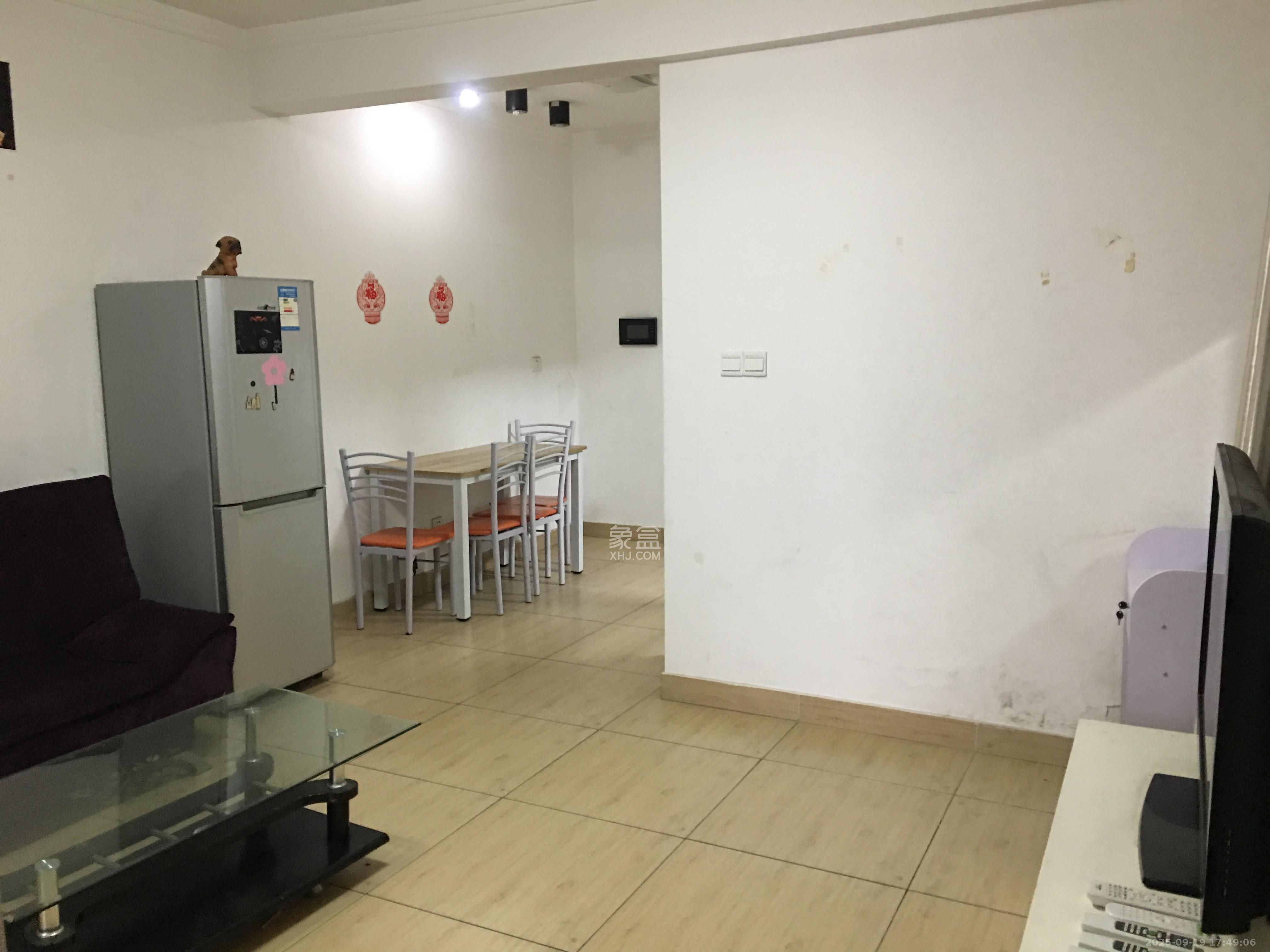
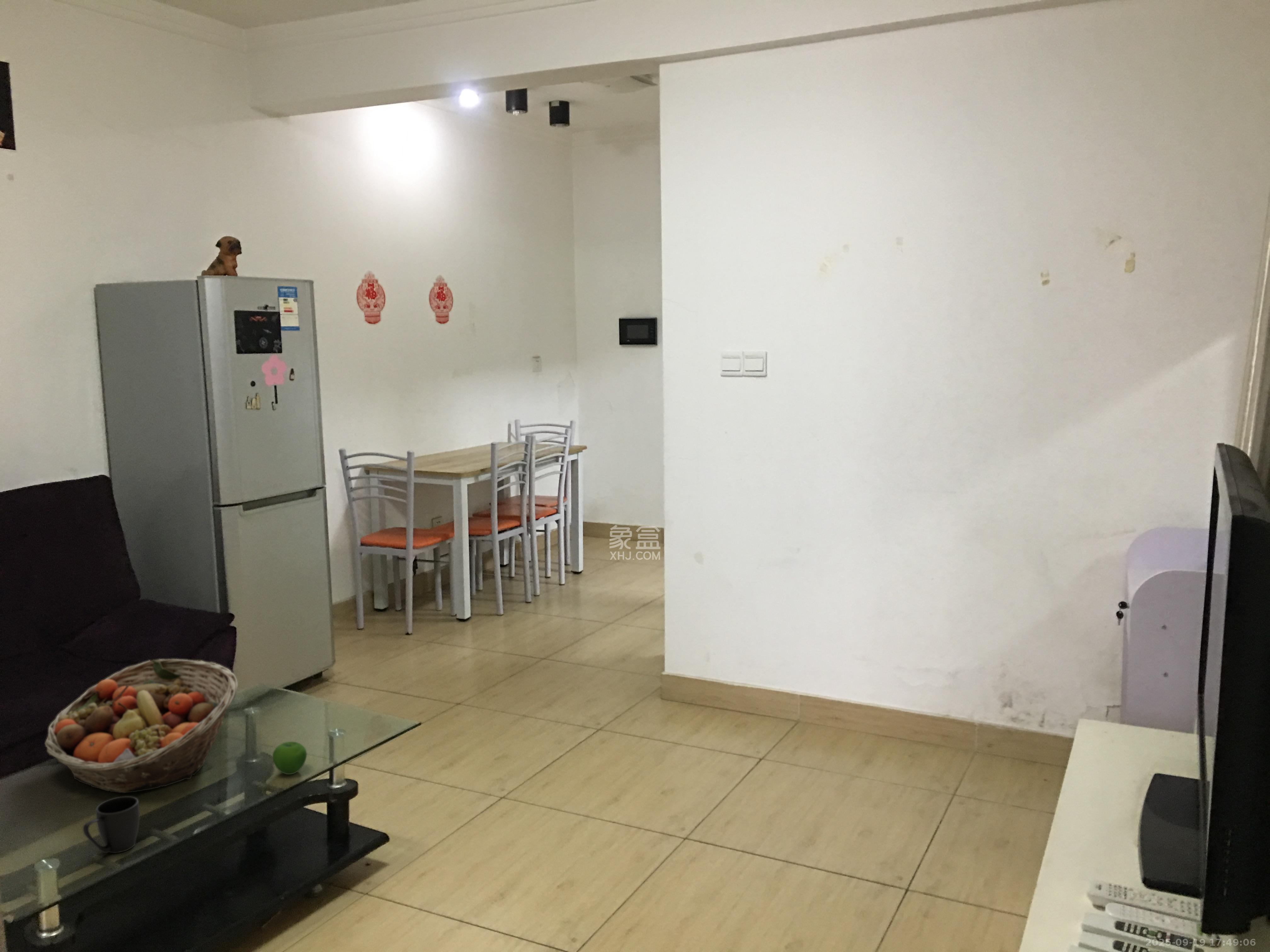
+ mug [83,796,140,853]
+ fruit basket [44,659,238,793]
+ apple [272,741,307,775]
